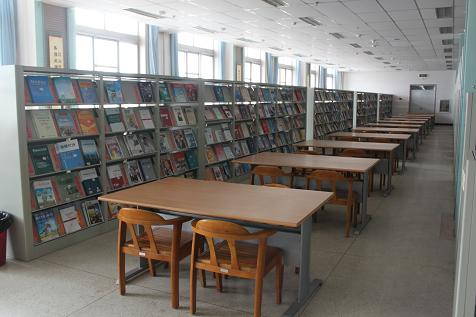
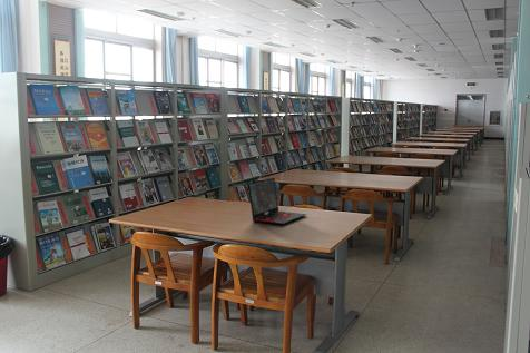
+ laptop [247,177,307,226]
